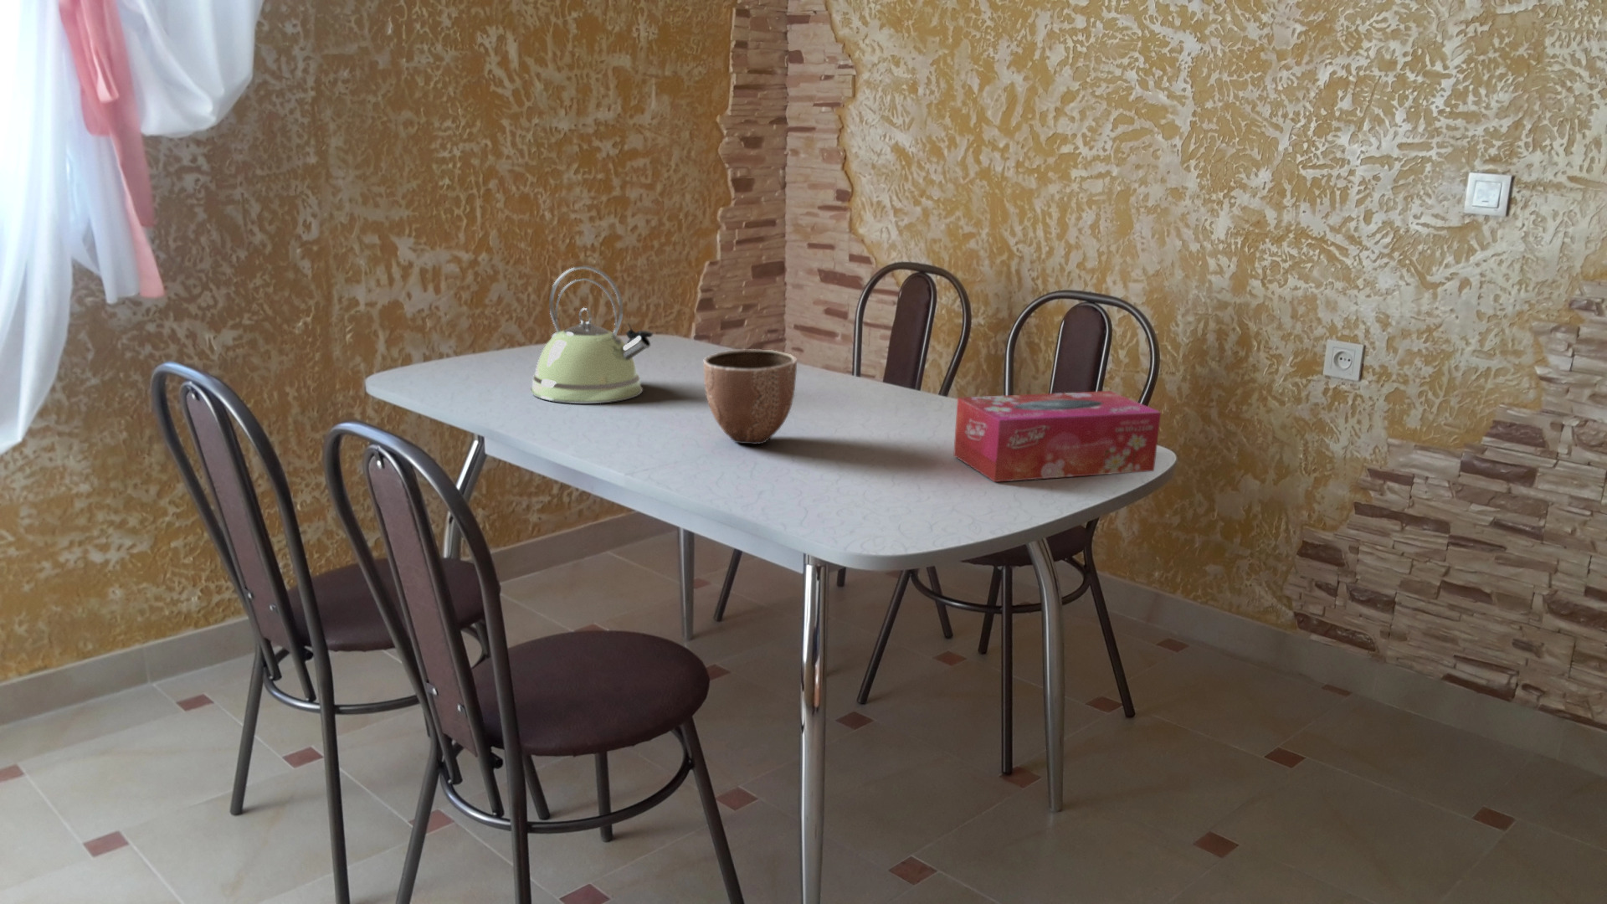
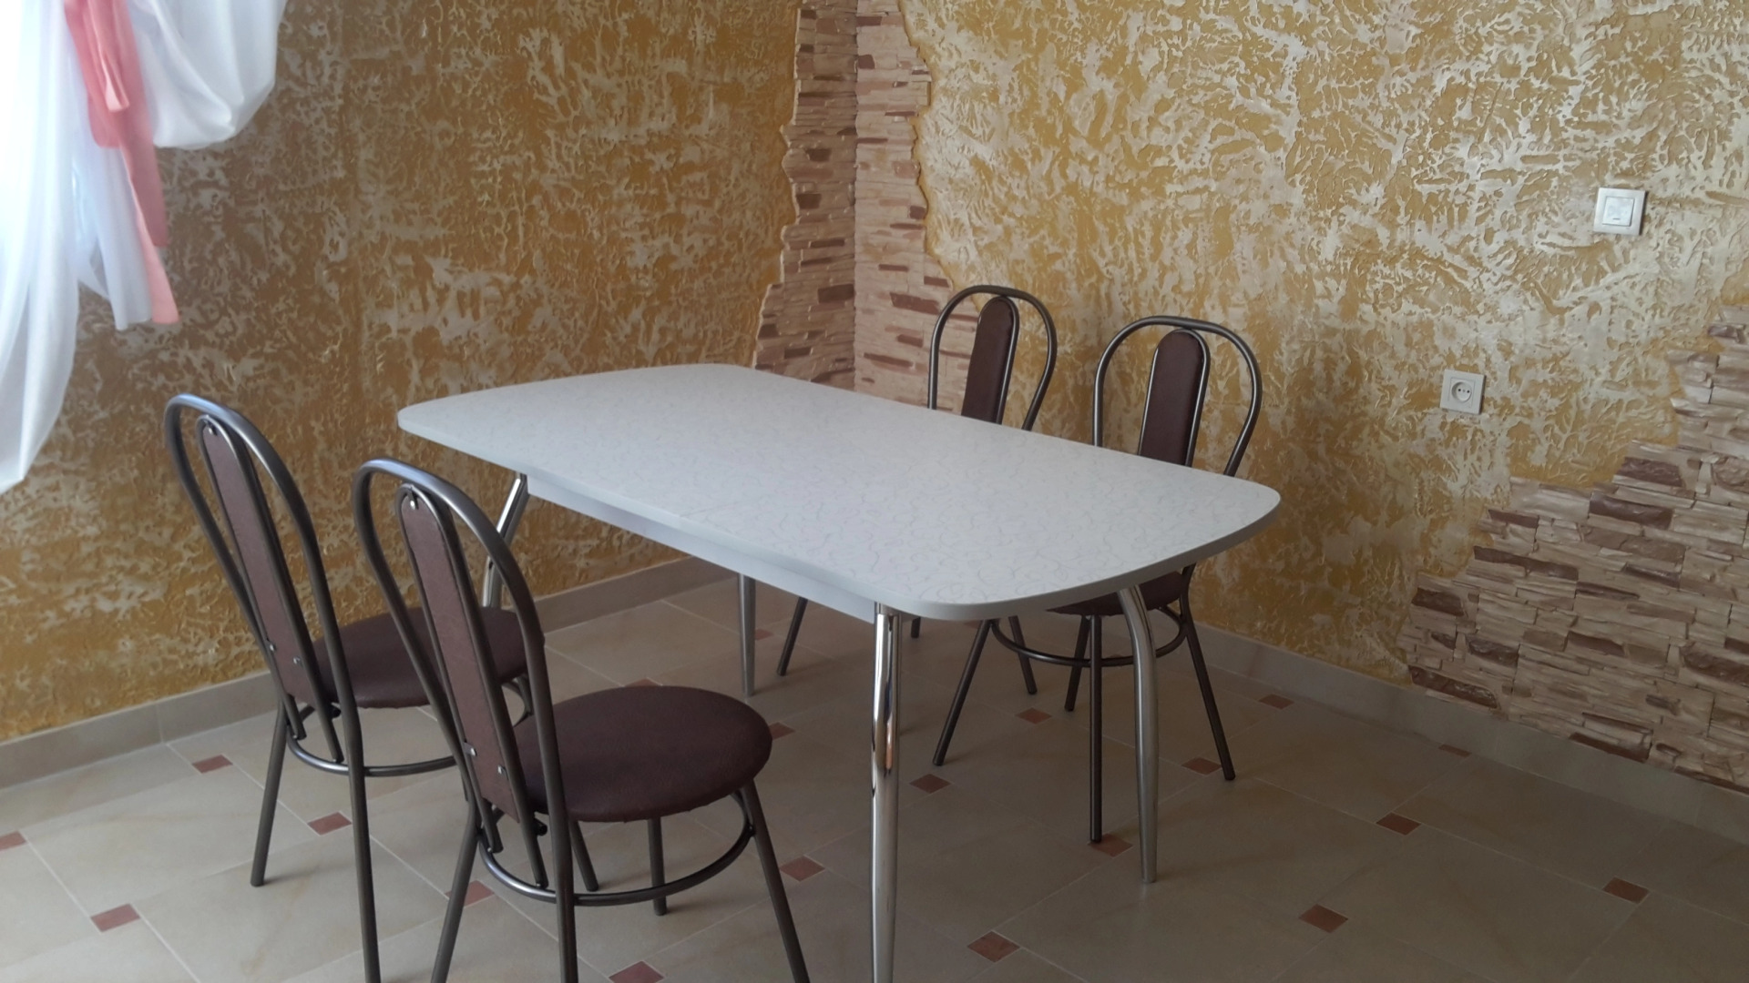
- tissue box [953,390,1162,483]
- kettle [530,265,653,404]
- decorative bowl [703,348,798,445]
